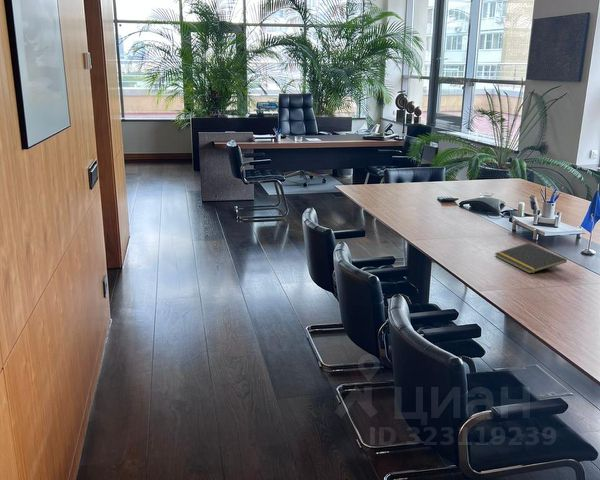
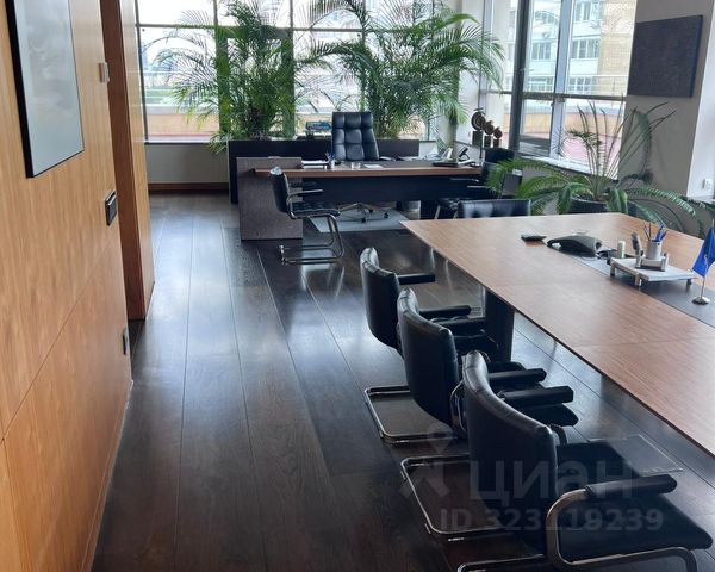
- notepad [494,242,568,275]
